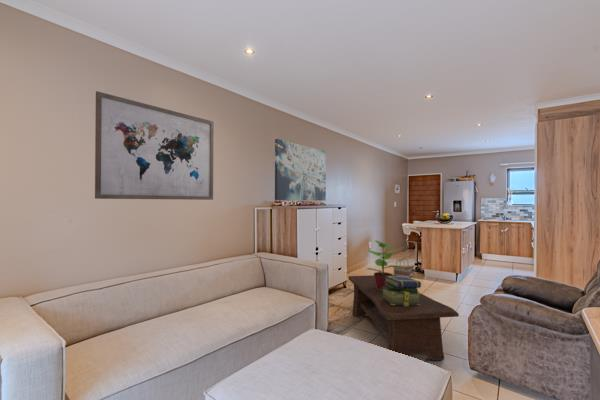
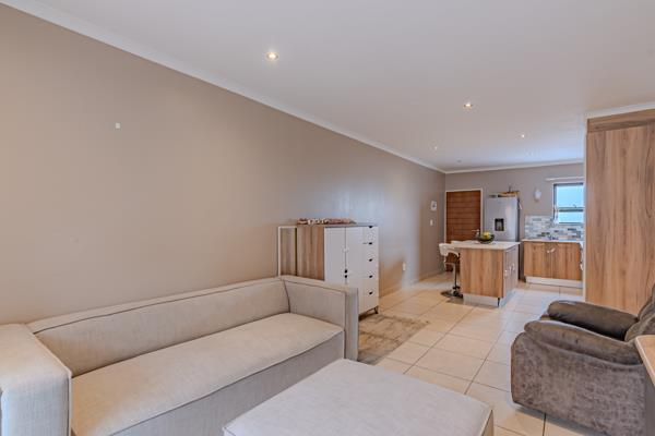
- potted plant [366,239,406,290]
- stack of books [381,275,422,306]
- wall art [274,138,327,202]
- coffee table [347,274,460,361]
- basket [393,257,412,278]
- wall art [94,90,215,201]
